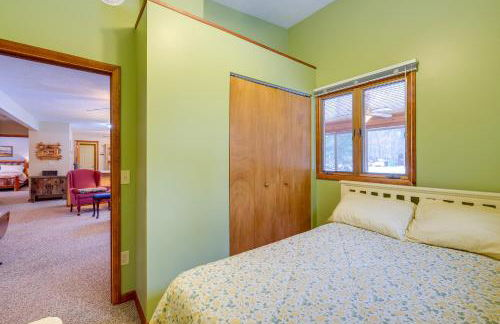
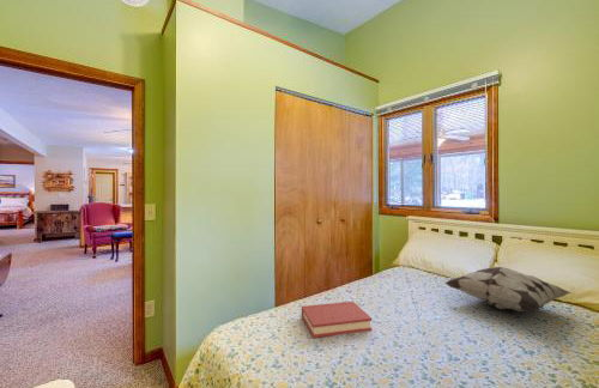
+ decorative pillow [444,266,574,314]
+ hardback book [301,301,373,339]
